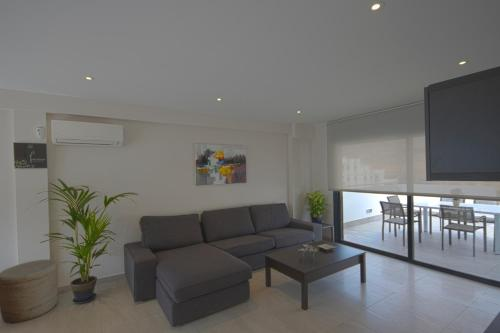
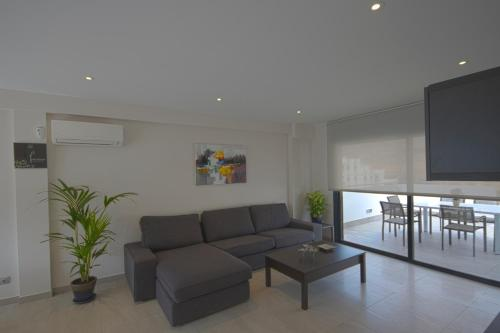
- basket [0,259,59,324]
